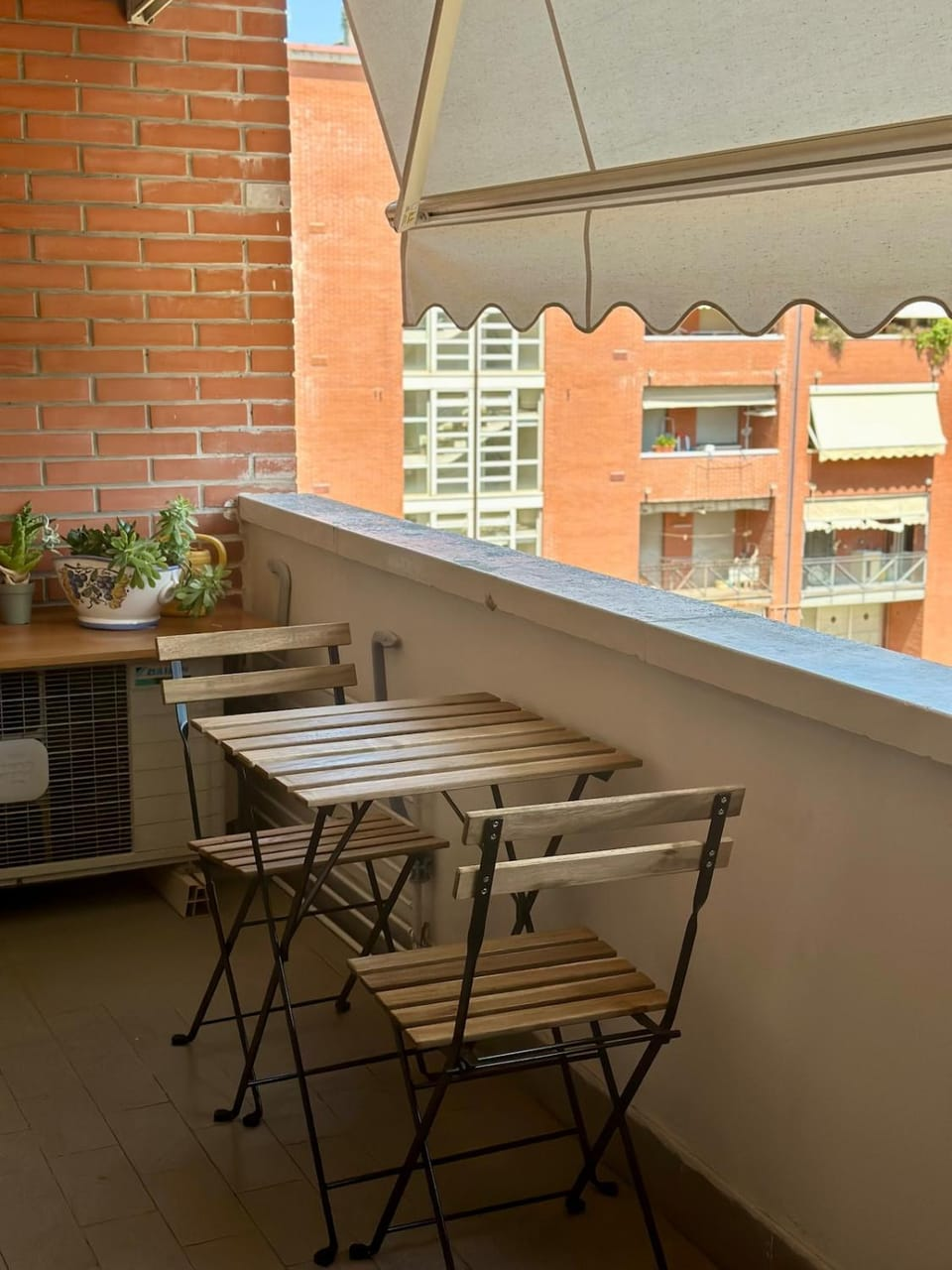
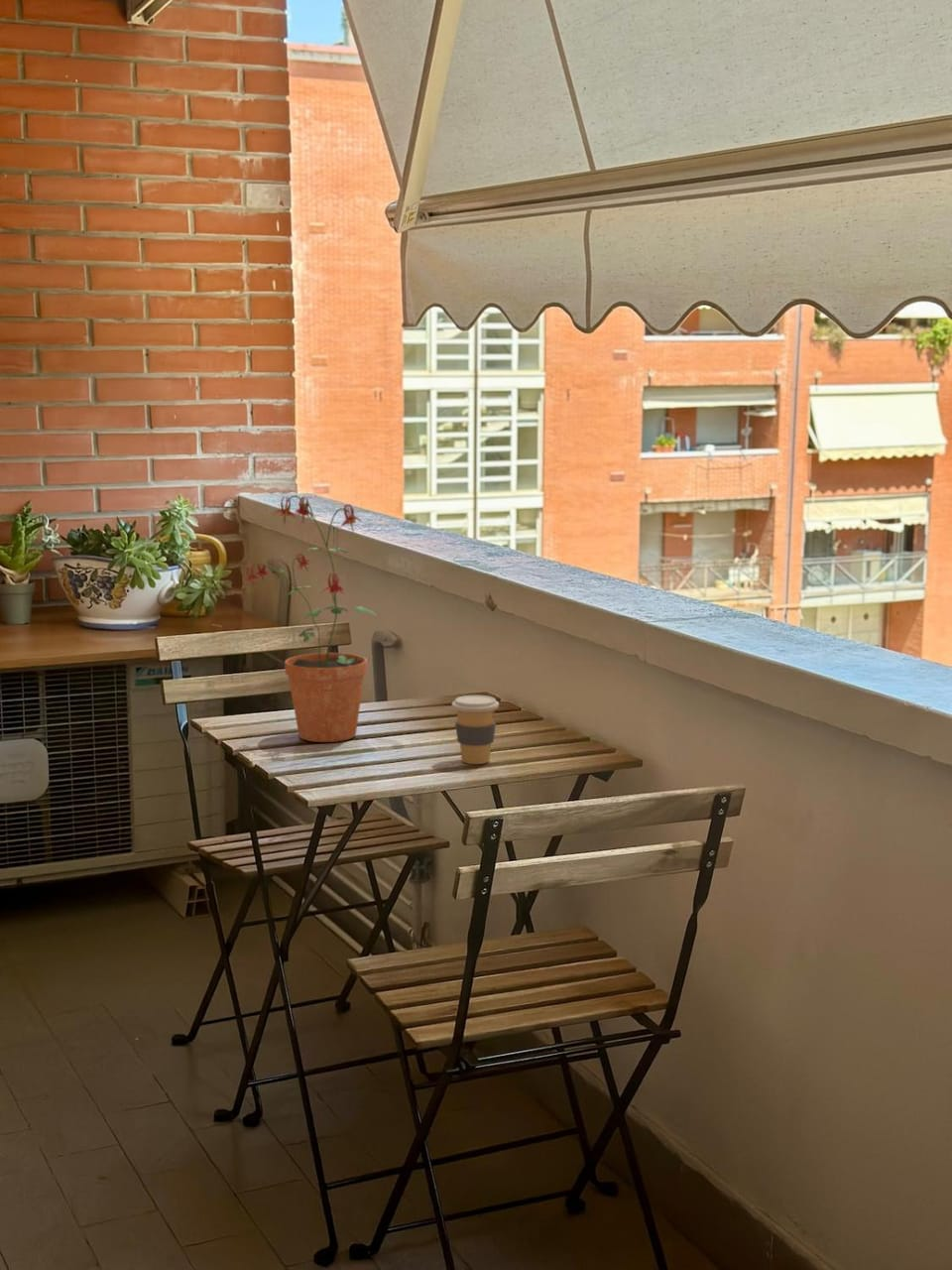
+ coffee cup [451,695,500,765]
+ potted plant [244,494,379,743]
